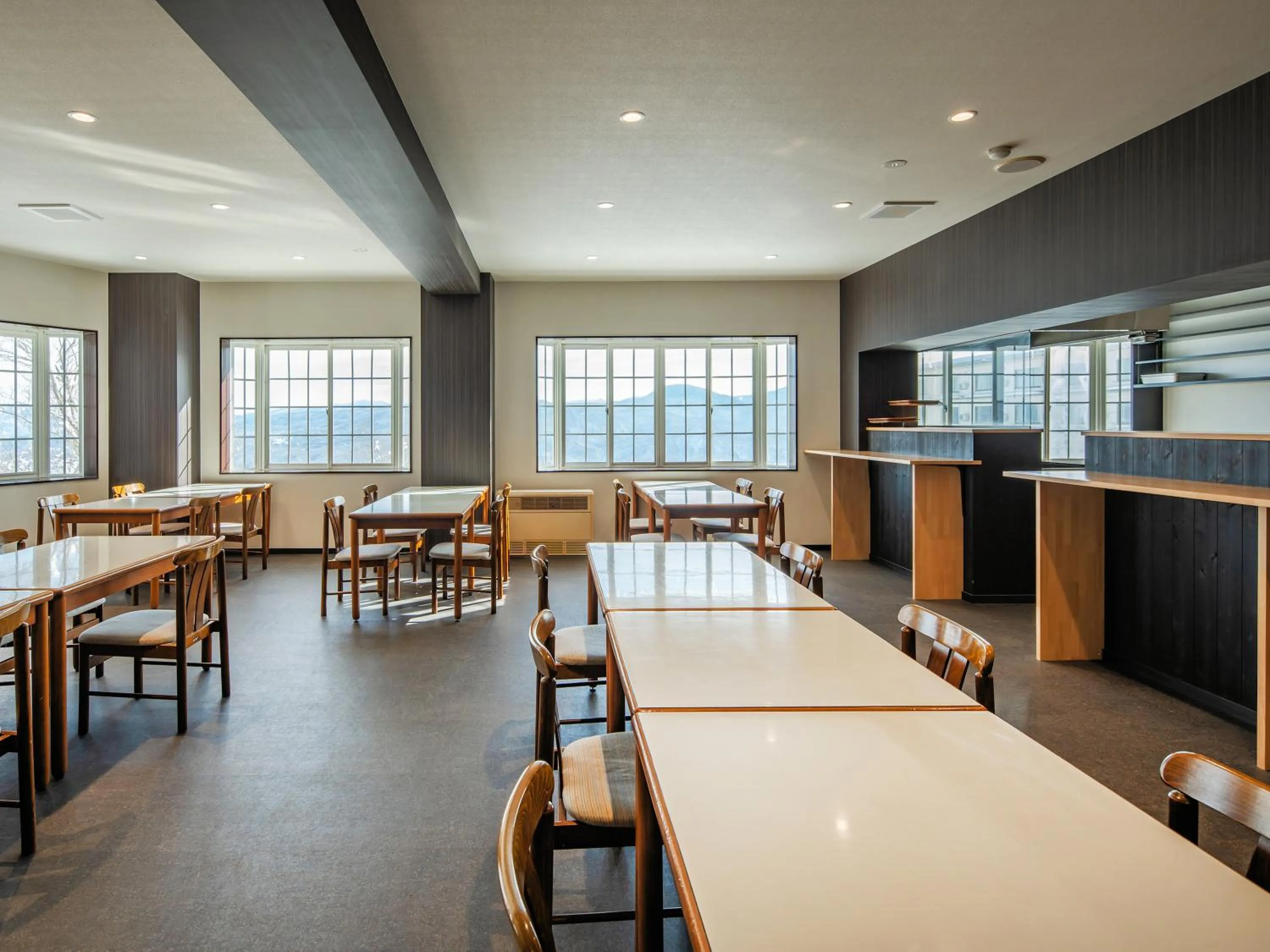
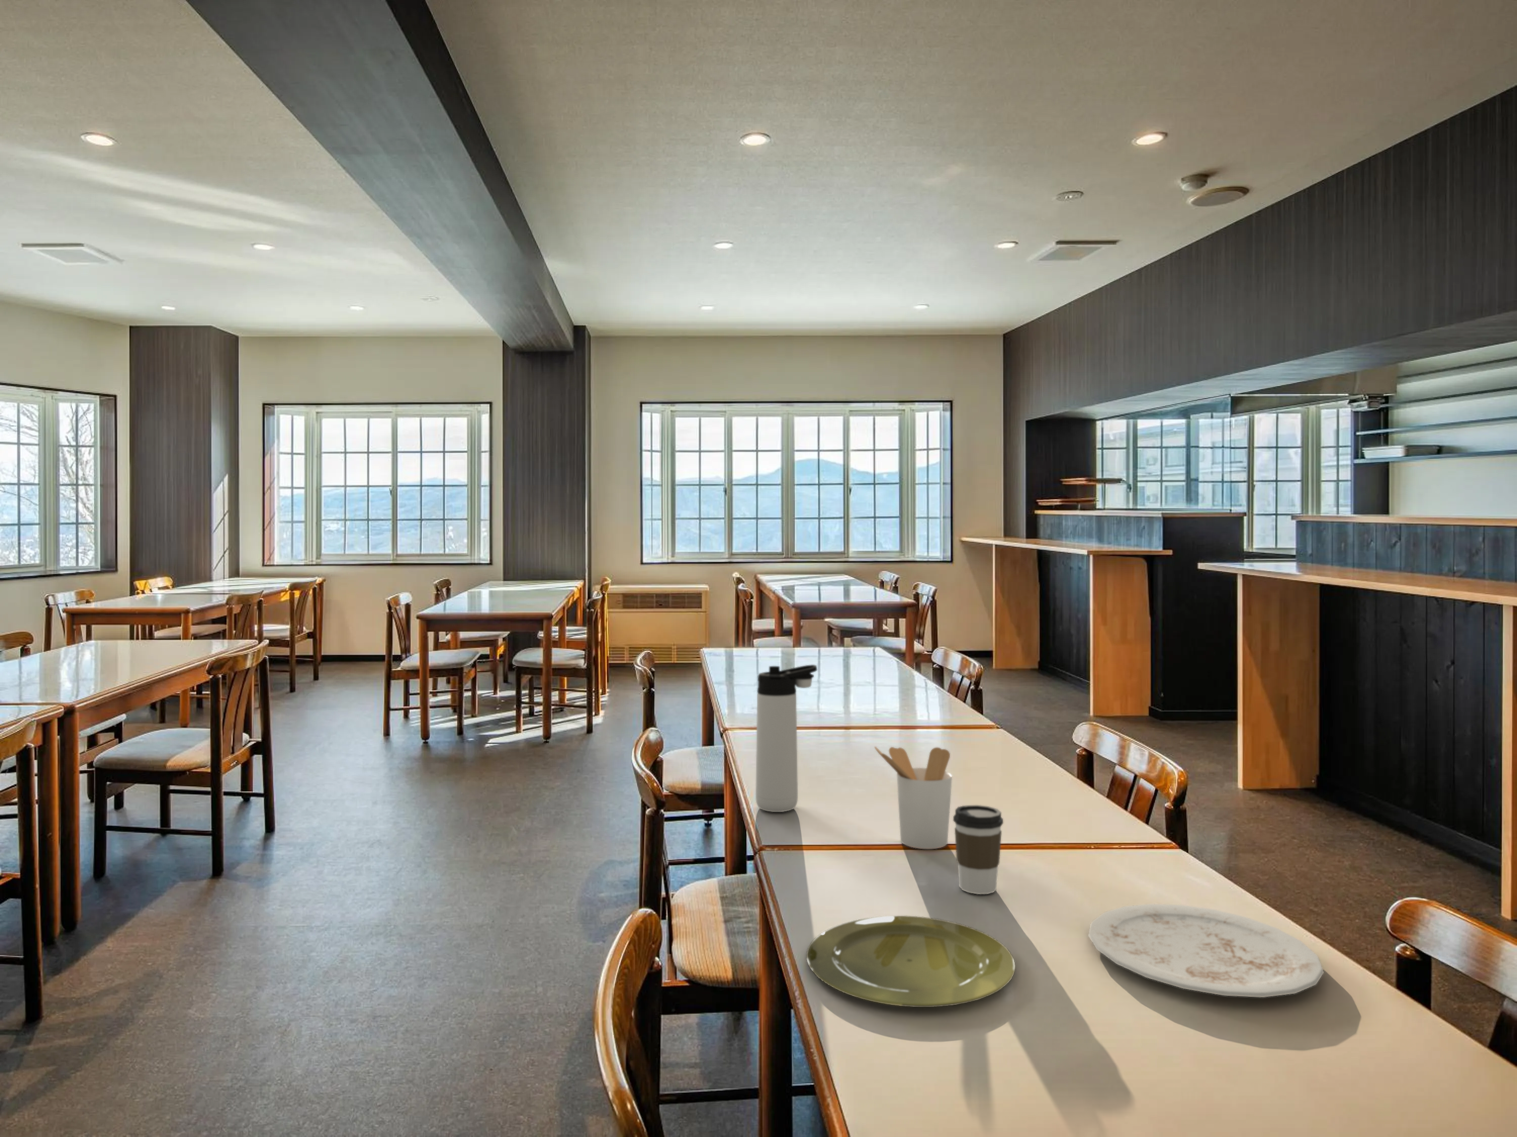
+ thermos bottle [755,664,818,812]
+ plate [806,915,1015,1008]
+ utensil holder [874,746,953,849]
+ plate [1088,904,1325,998]
+ coffee cup [953,805,1003,895]
